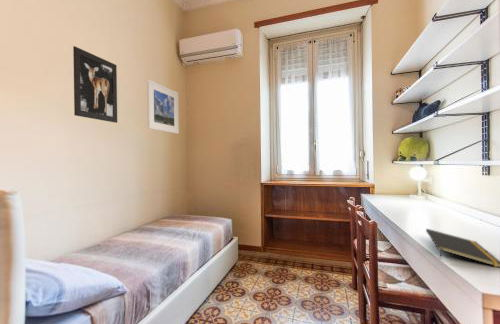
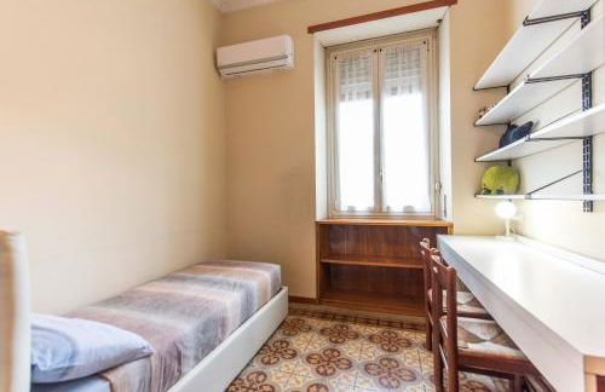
- wall art [72,45,118,124]
- notepad [425,228,500,268]
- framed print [146,79,180,135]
